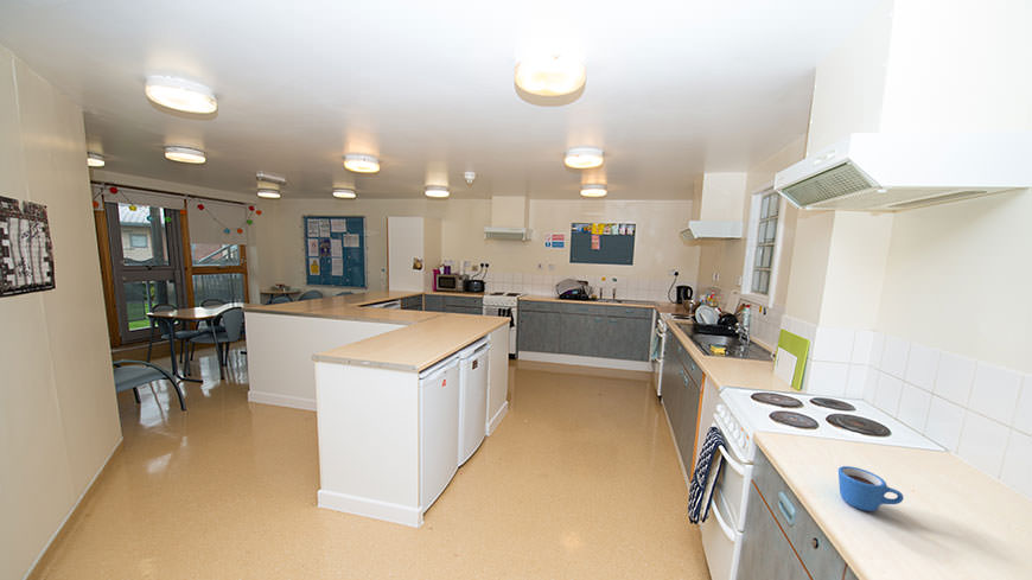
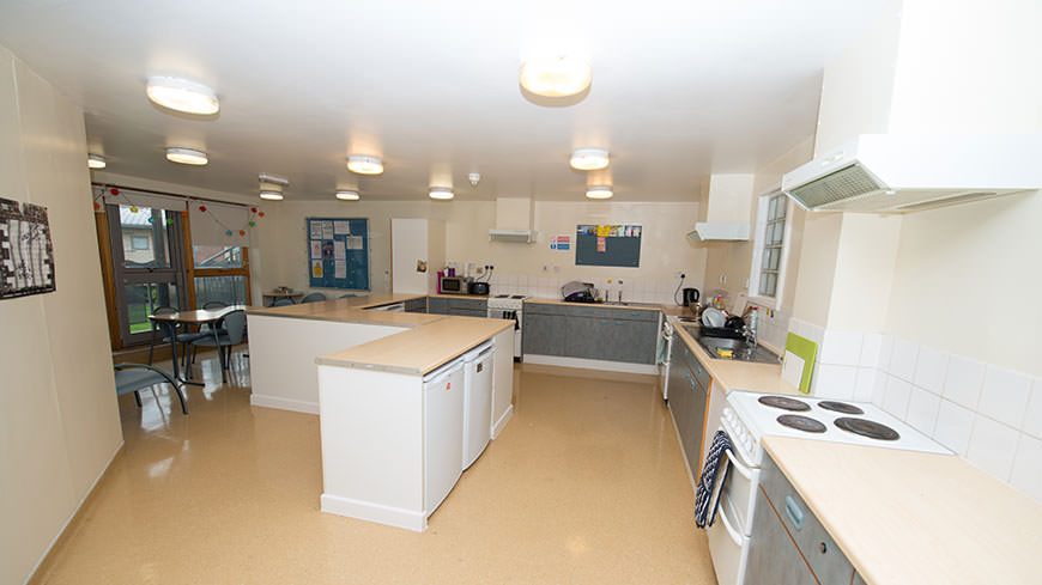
- mug [837,465,905,512]
